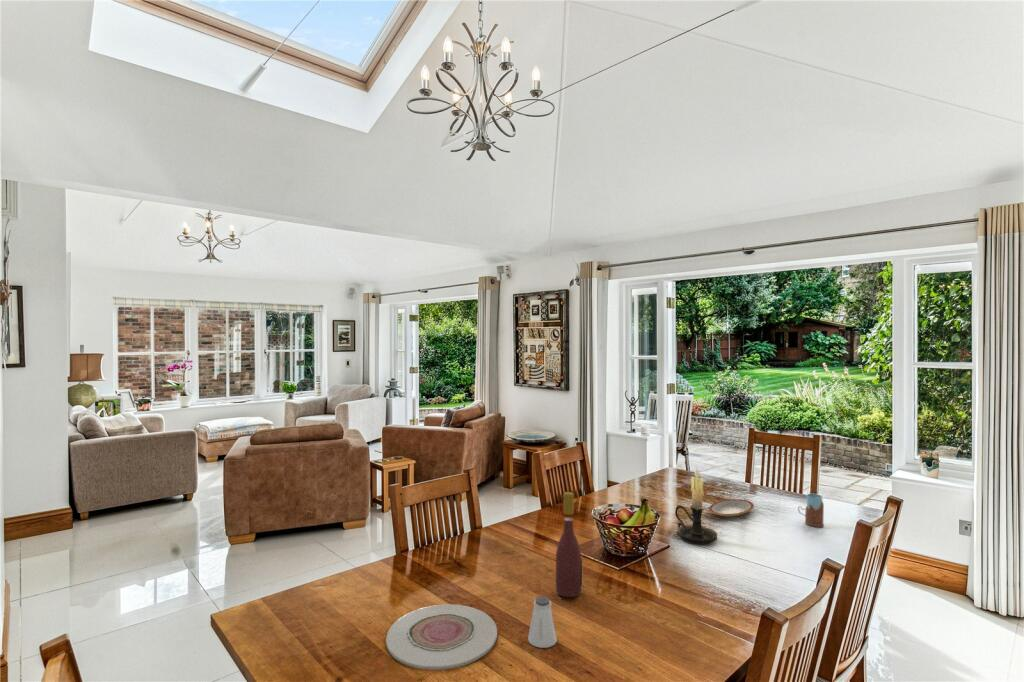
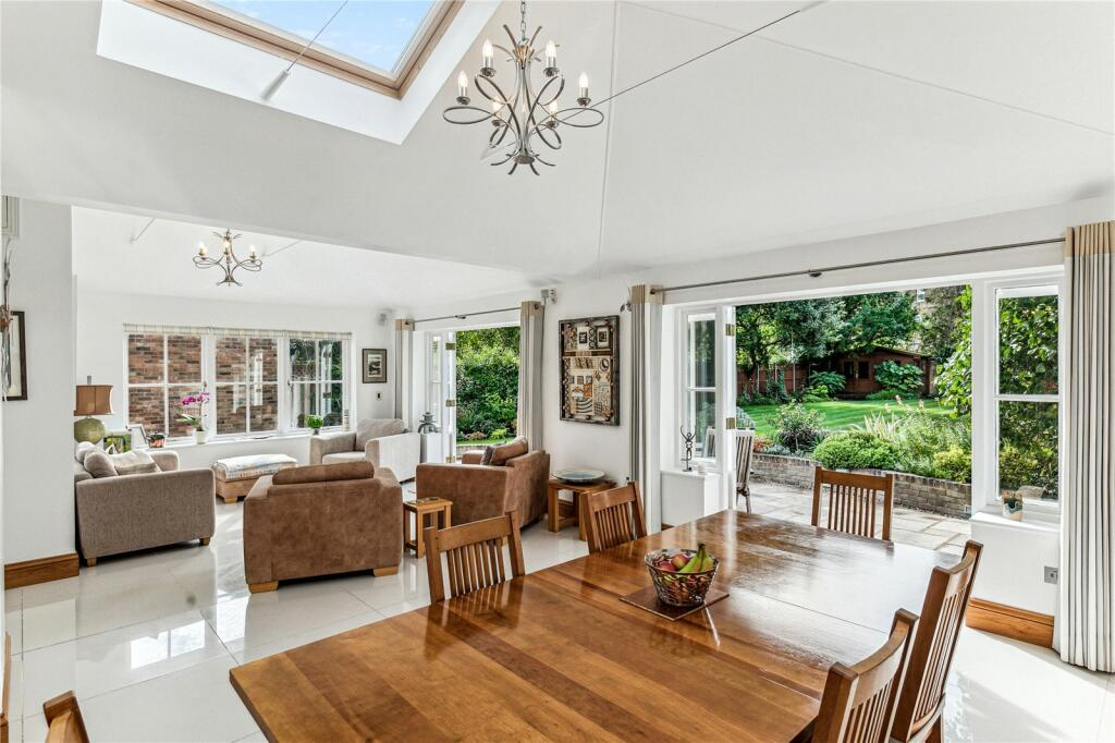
- saltshaker [527,595,558,649]
- plate [708,498,755,518]
- candle holder [674,466,718,545]
- wine bottle [555,491,583,598]
- drinking glass [797,493,825,528]
- plate [385,603,498,671]
